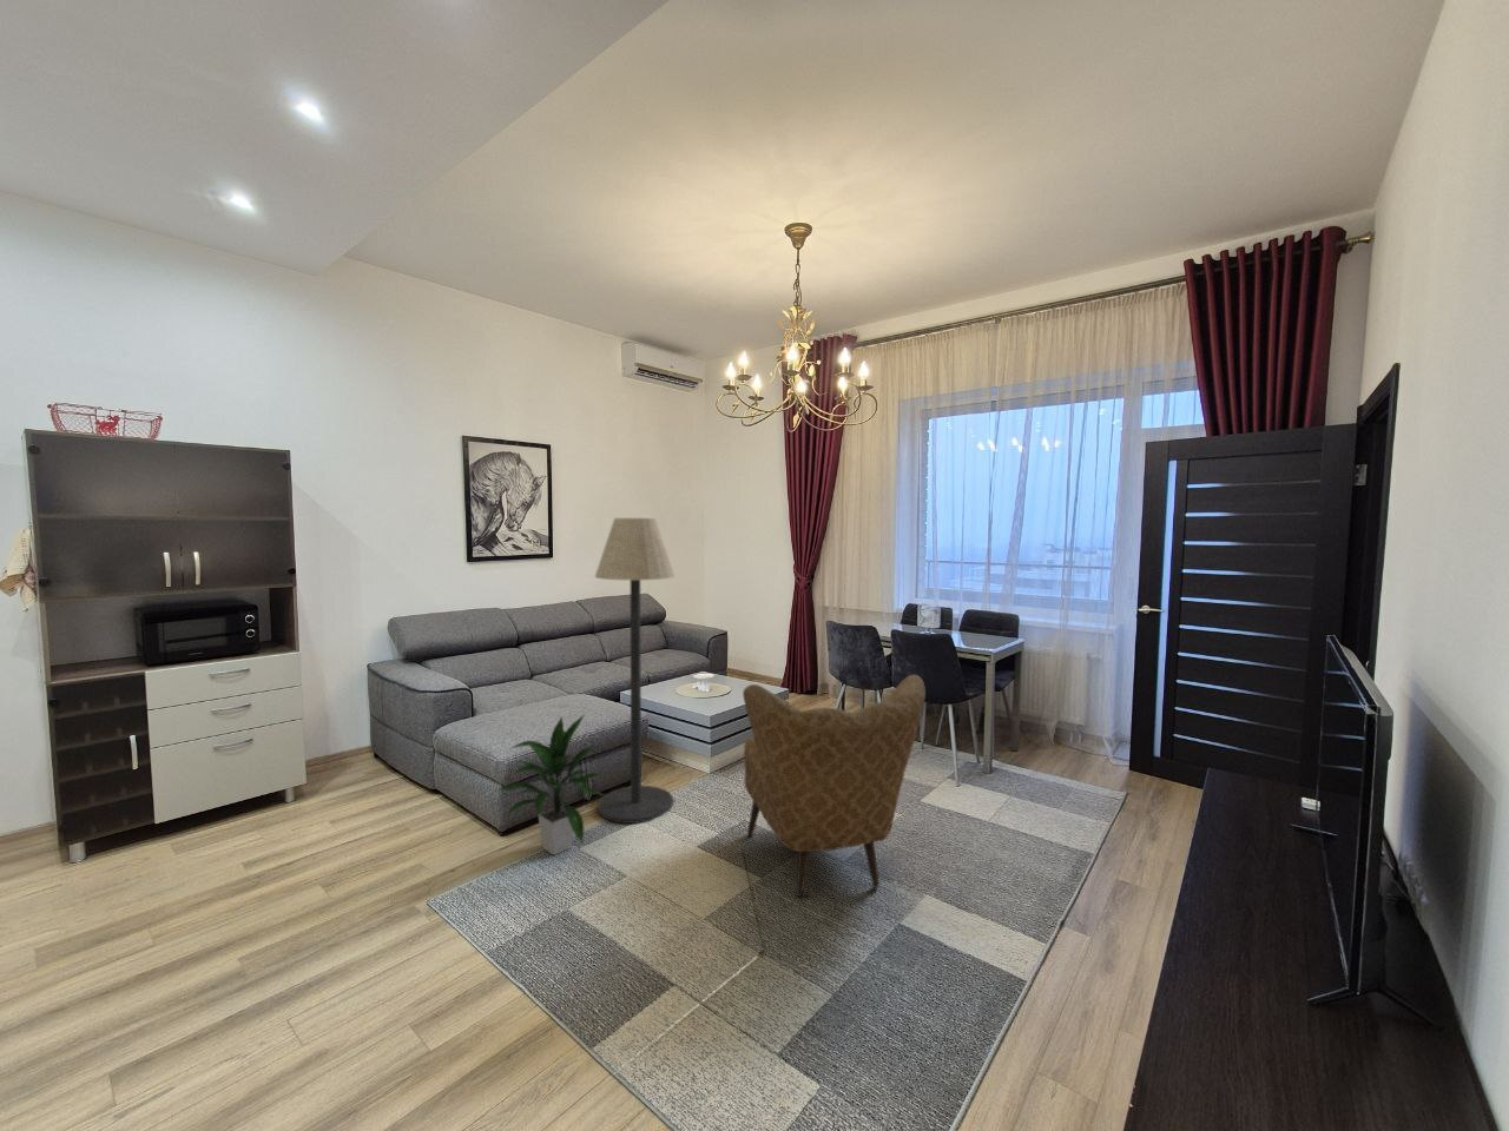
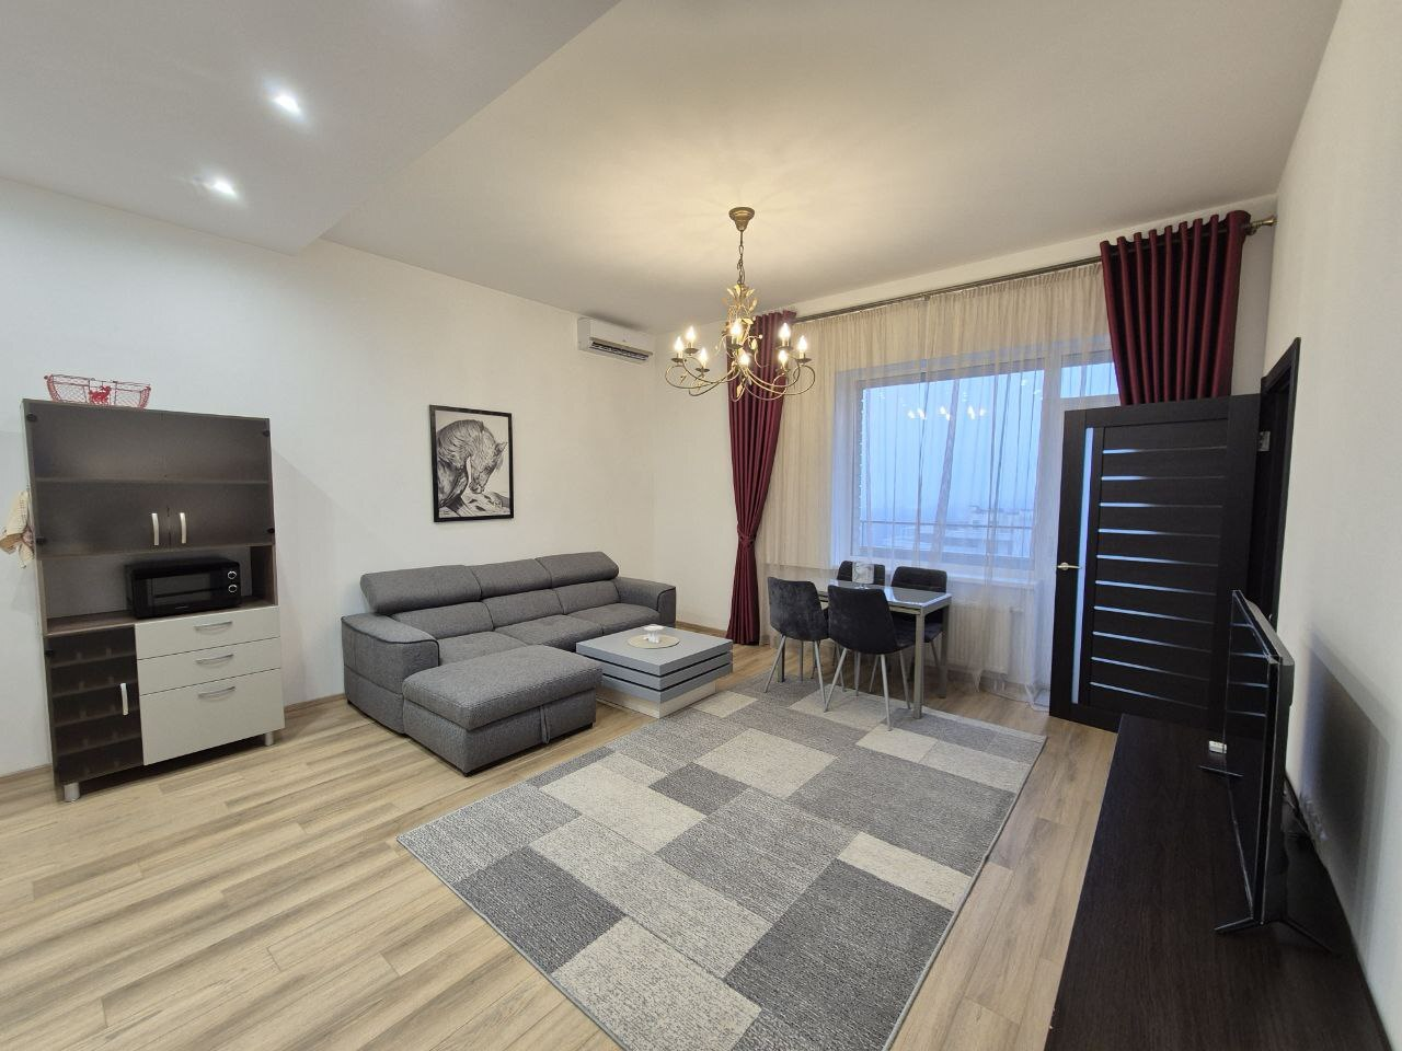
- indoor plant [494,713,606,857]
- armchair [741,674,927,898]
- floor lamp [594,517,676,824]
